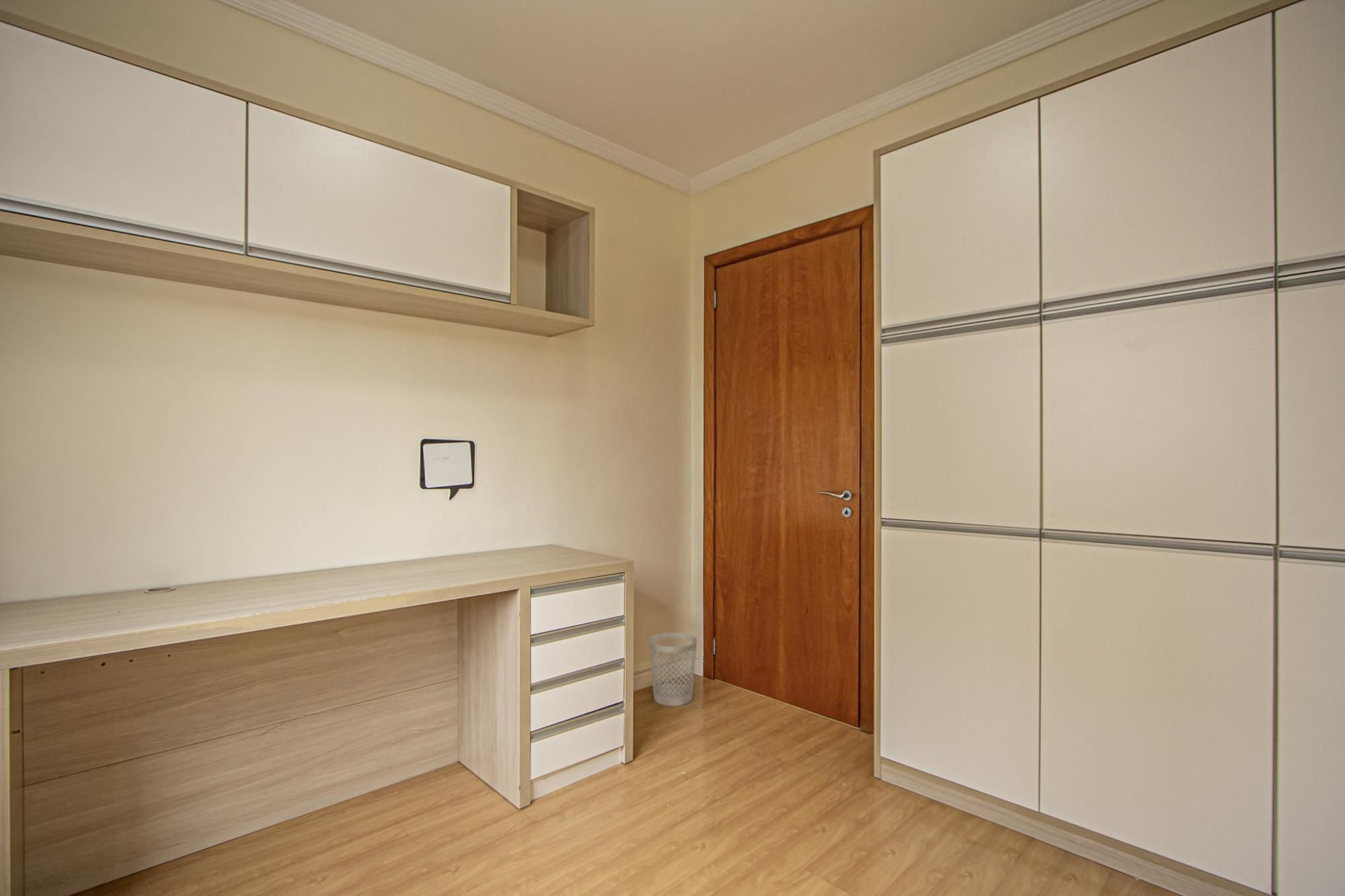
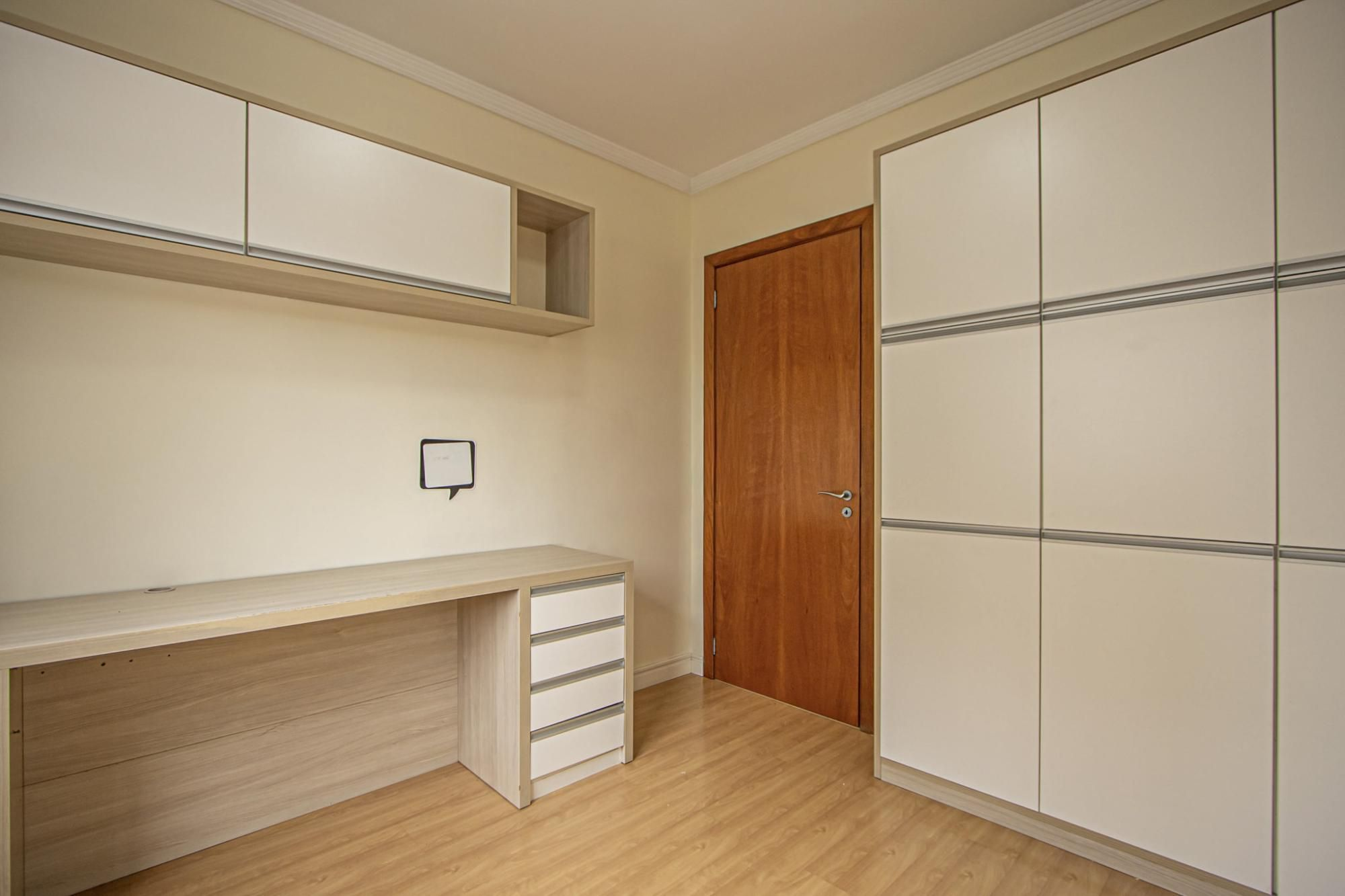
- wastebasket [649,632,697,706]
